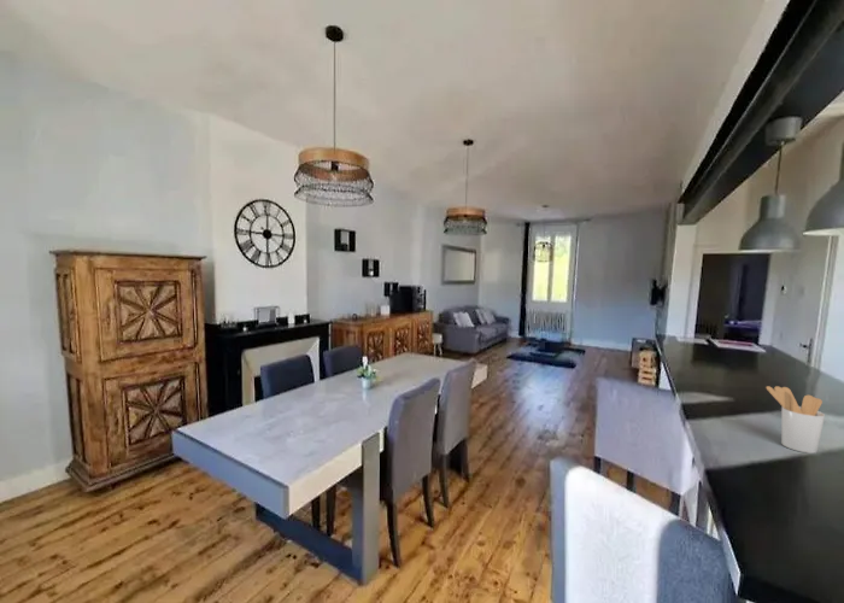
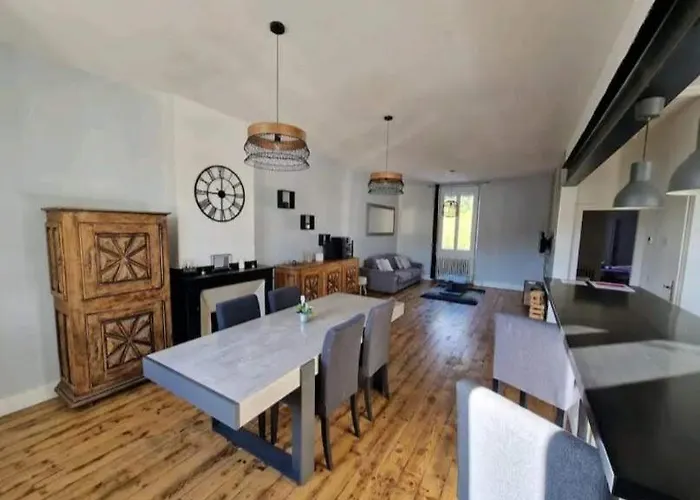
- utensil holder [764,385,826,455]
